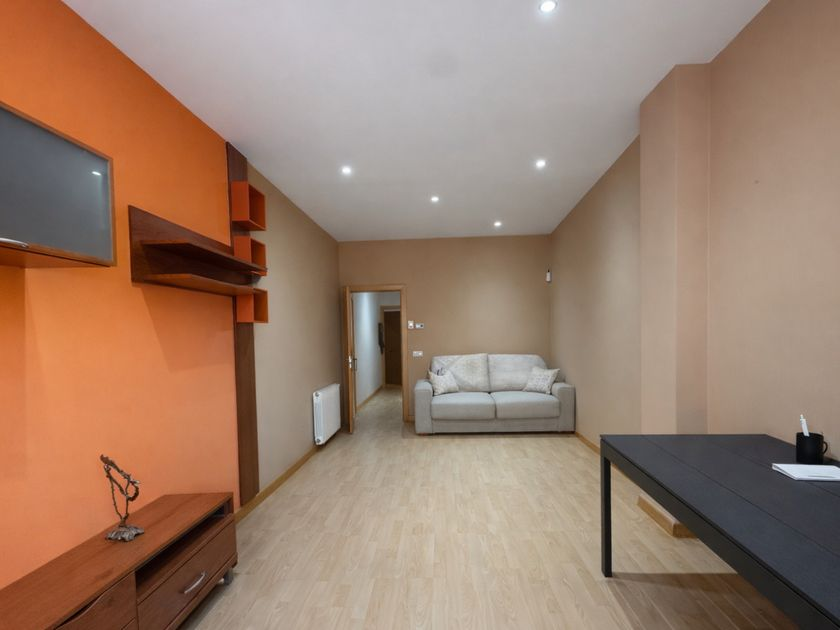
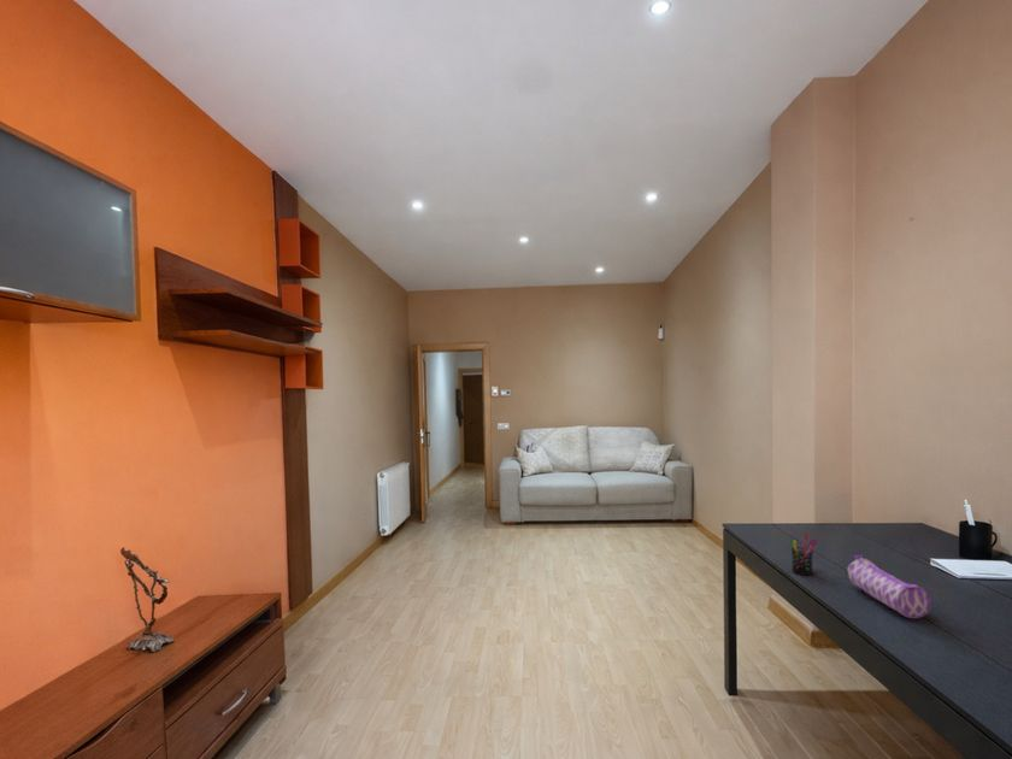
+ pencil case [842,554,932,619]
+ pen holder [787,531,818,577]
